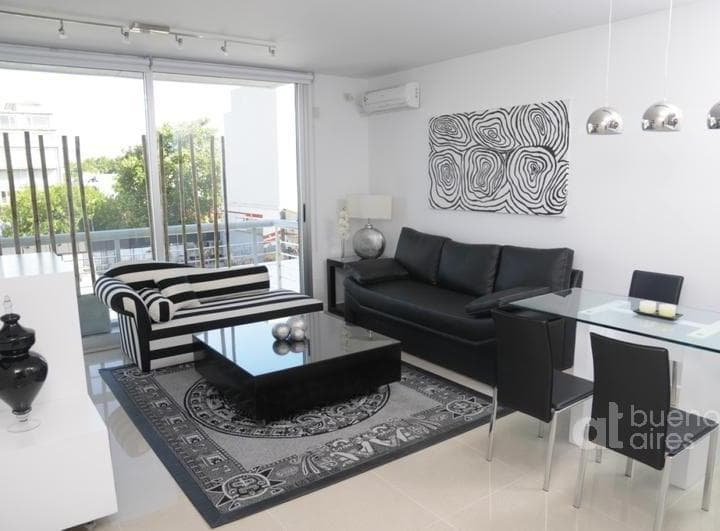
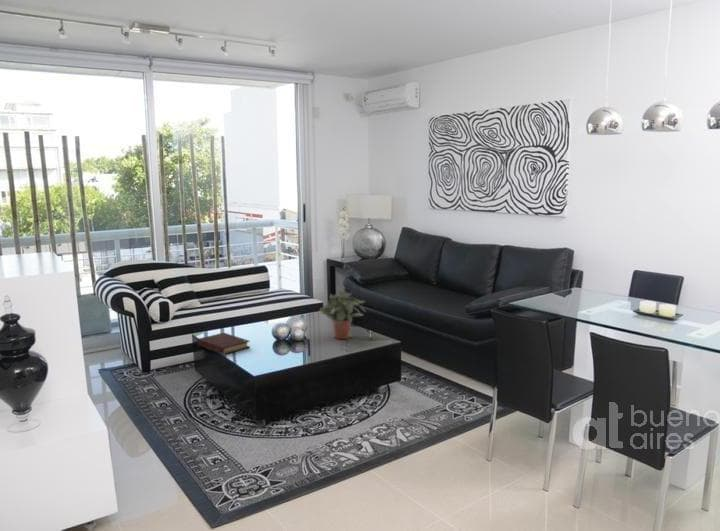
+ potted plant [319,290,366,340]
+ book [196,332,251,356]
